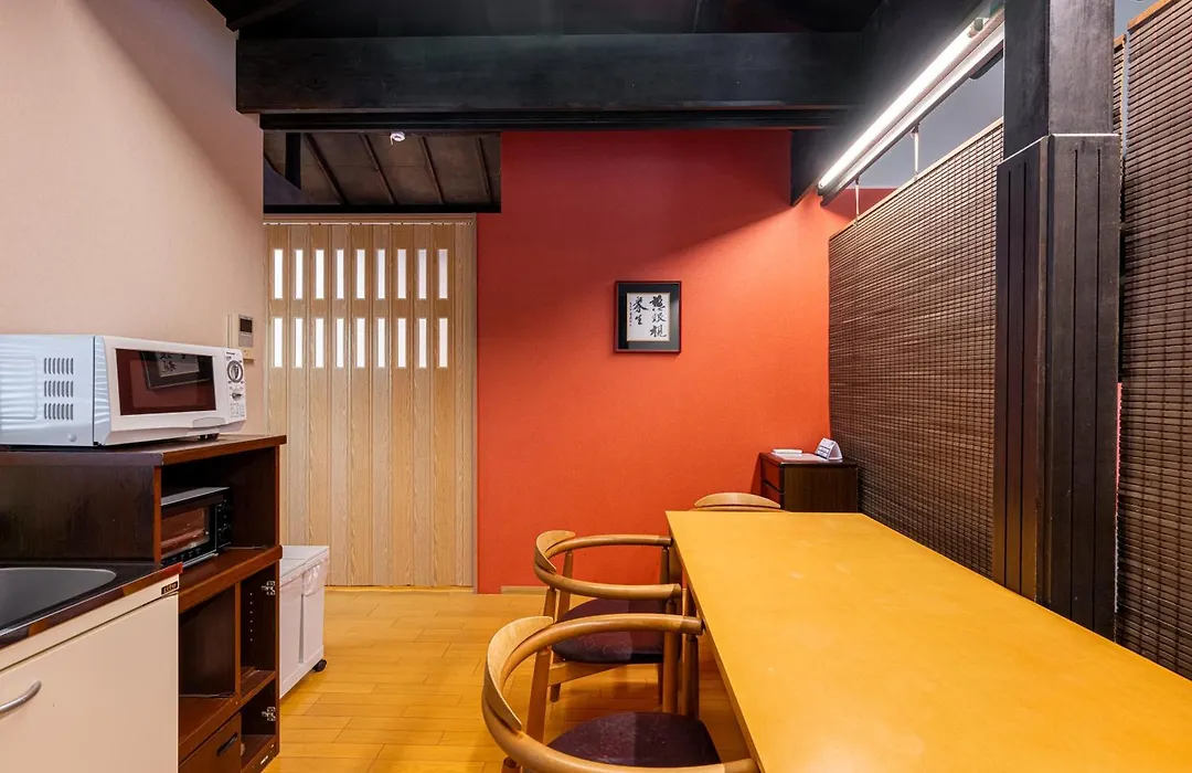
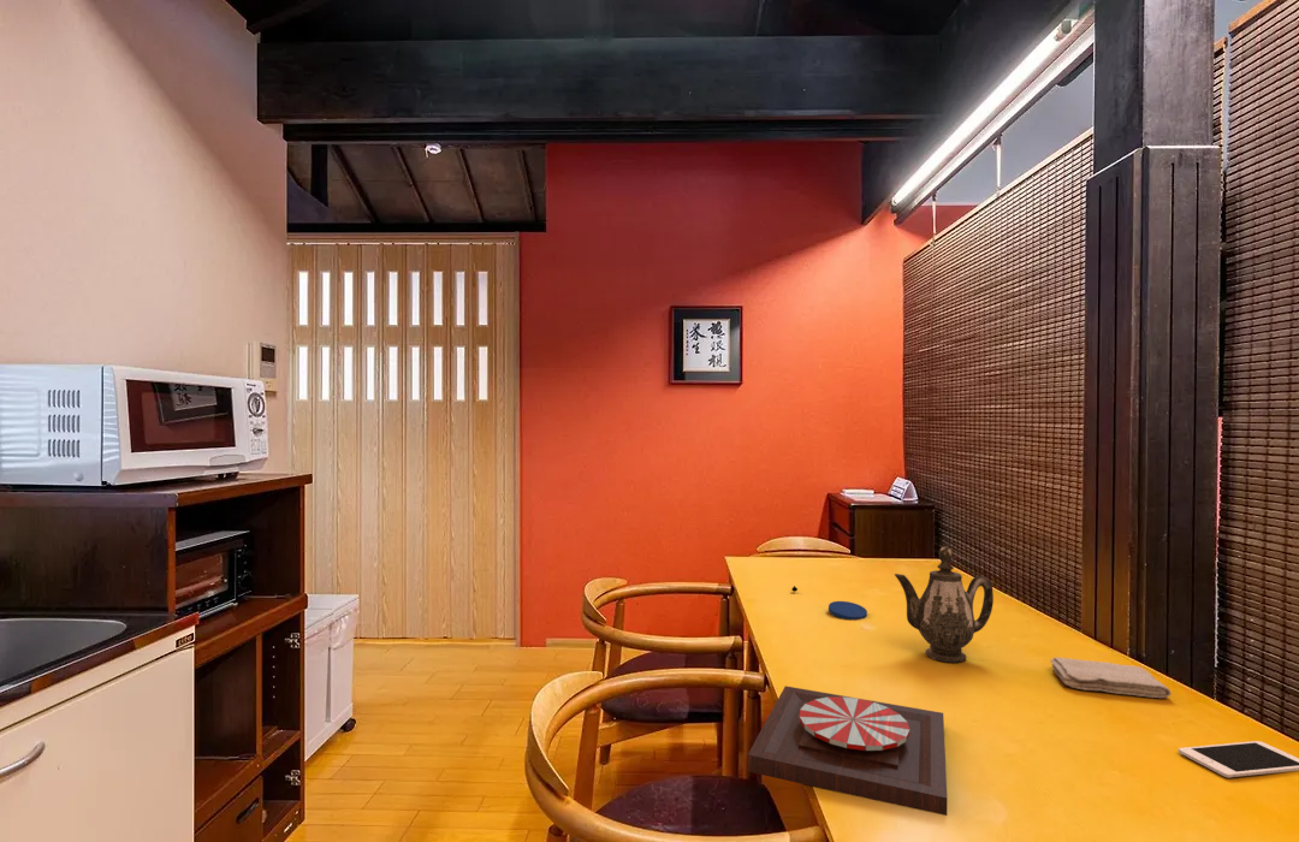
+ teapot [894,546,995,664]
+ cell phone [1178,740,1299,779]
+ plate [790,585,868,621]
+ plate [747,684,949,817]
+ washcloth [1049,657,1173,699]
